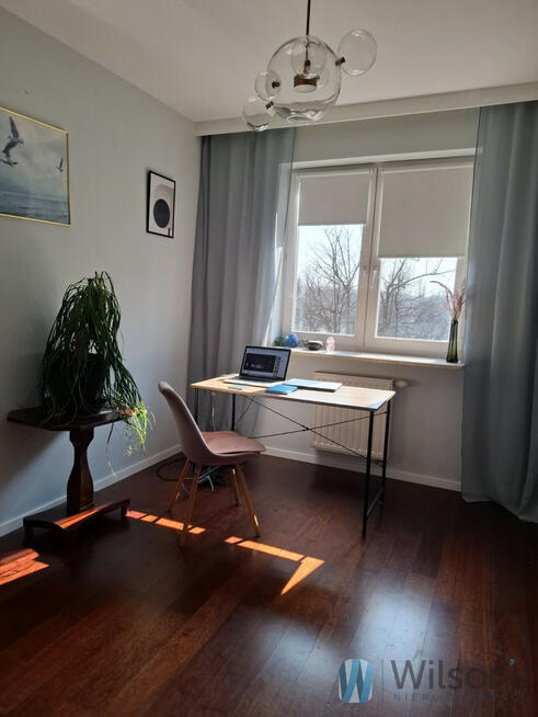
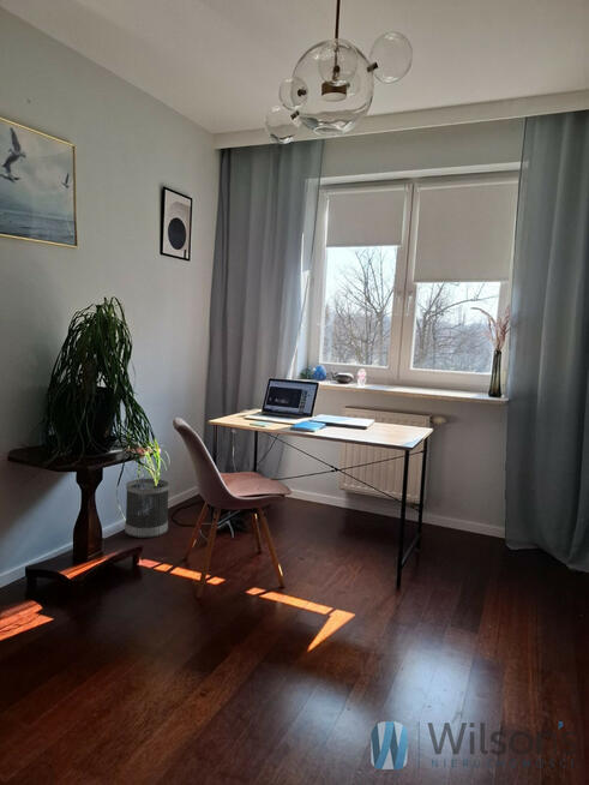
+ wastebasket [124,478,170,539]
